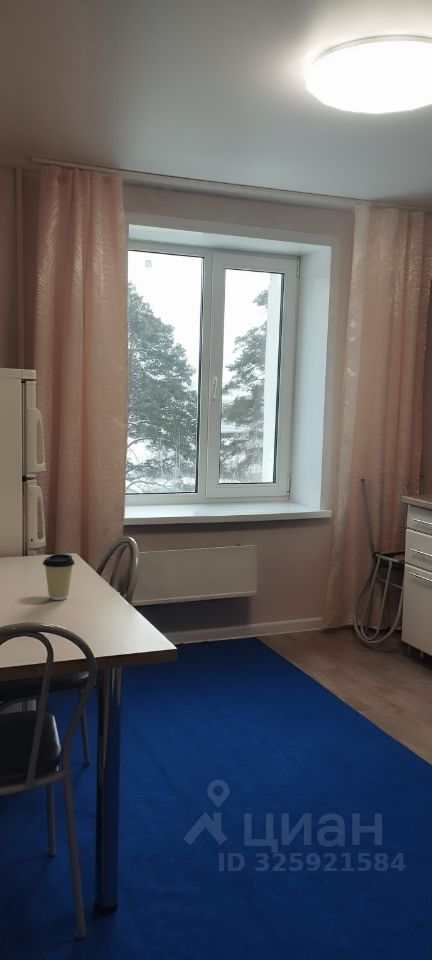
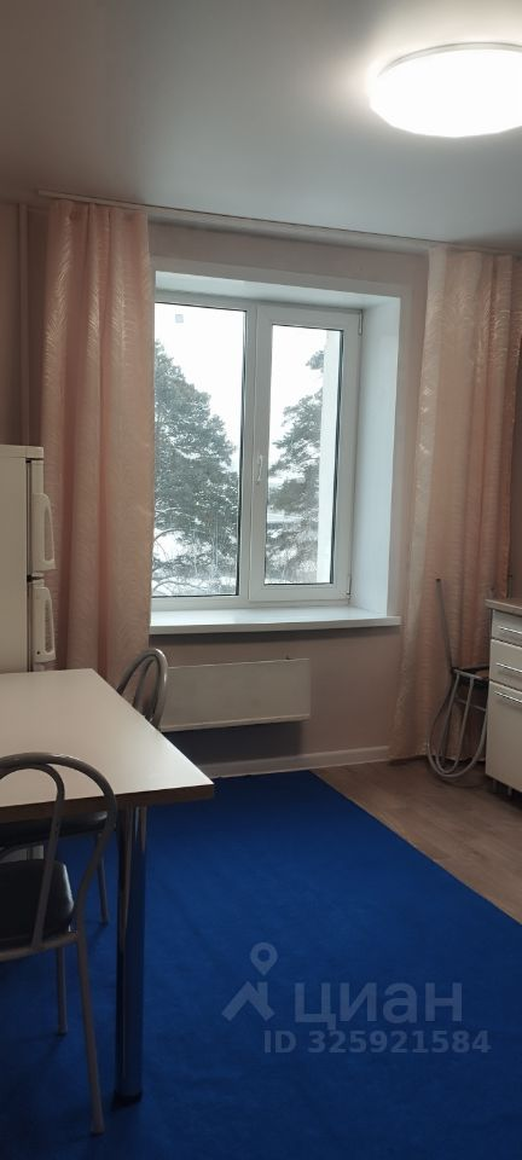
- coffee cup [42,553,76,601]
